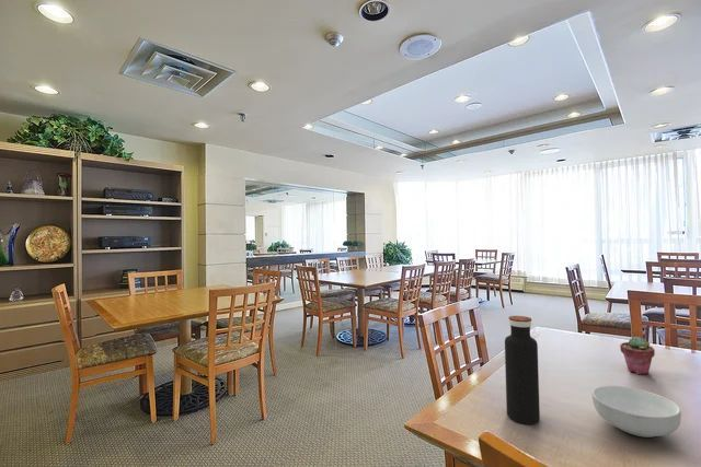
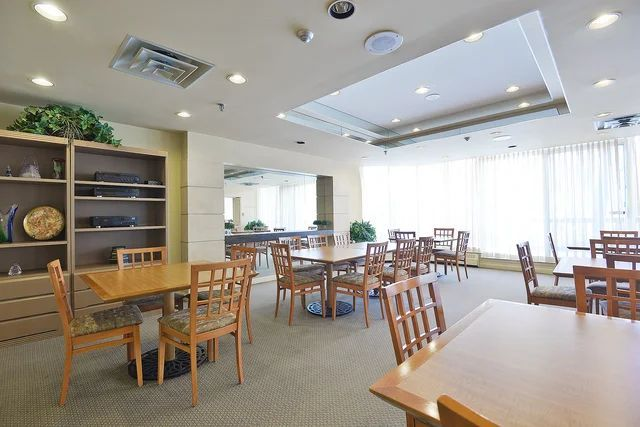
- potted succulent [619,336,656,375]
- cereal bowl [591,385,682,439]
- water bottle [504,315,541,425]
